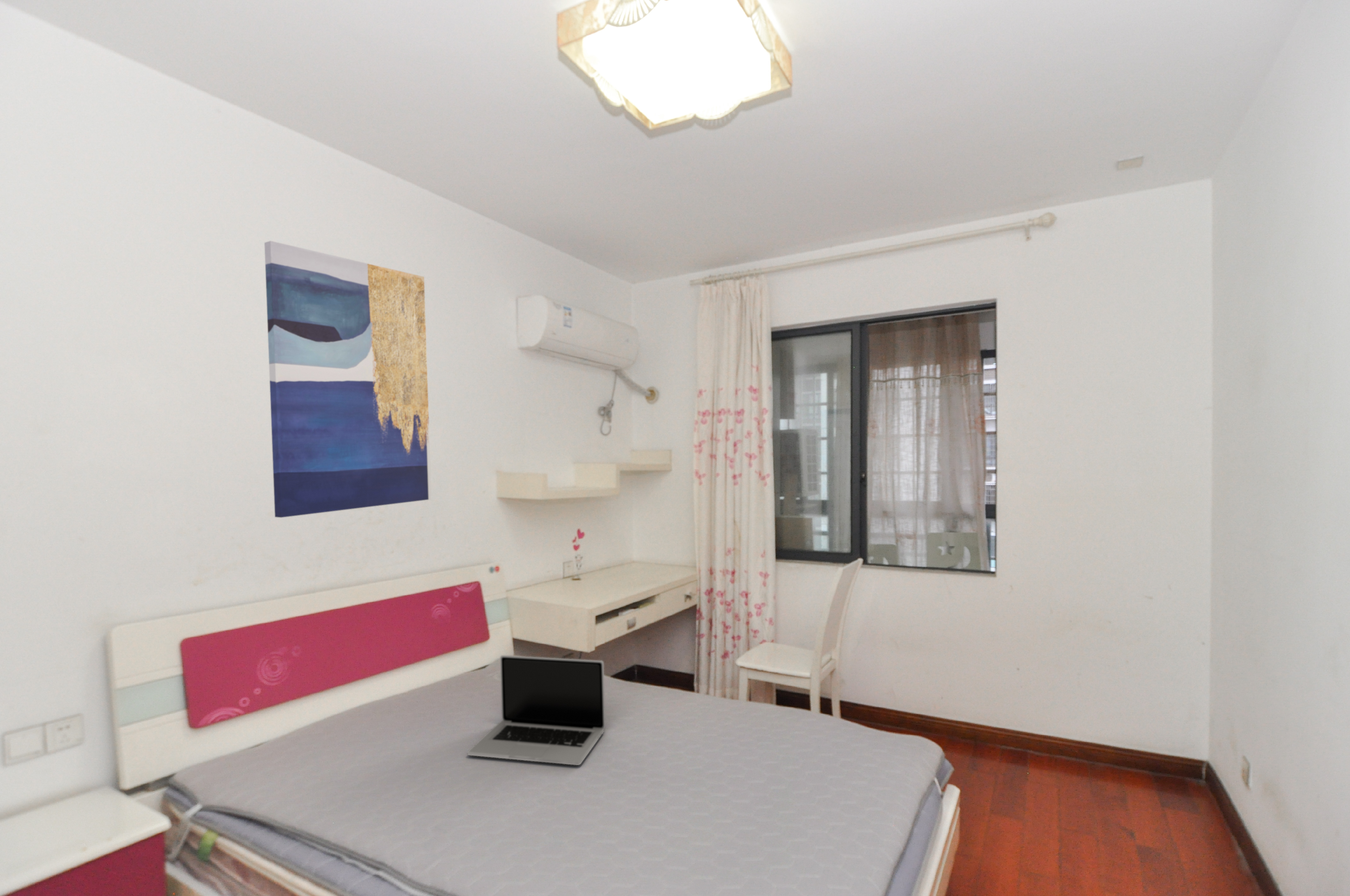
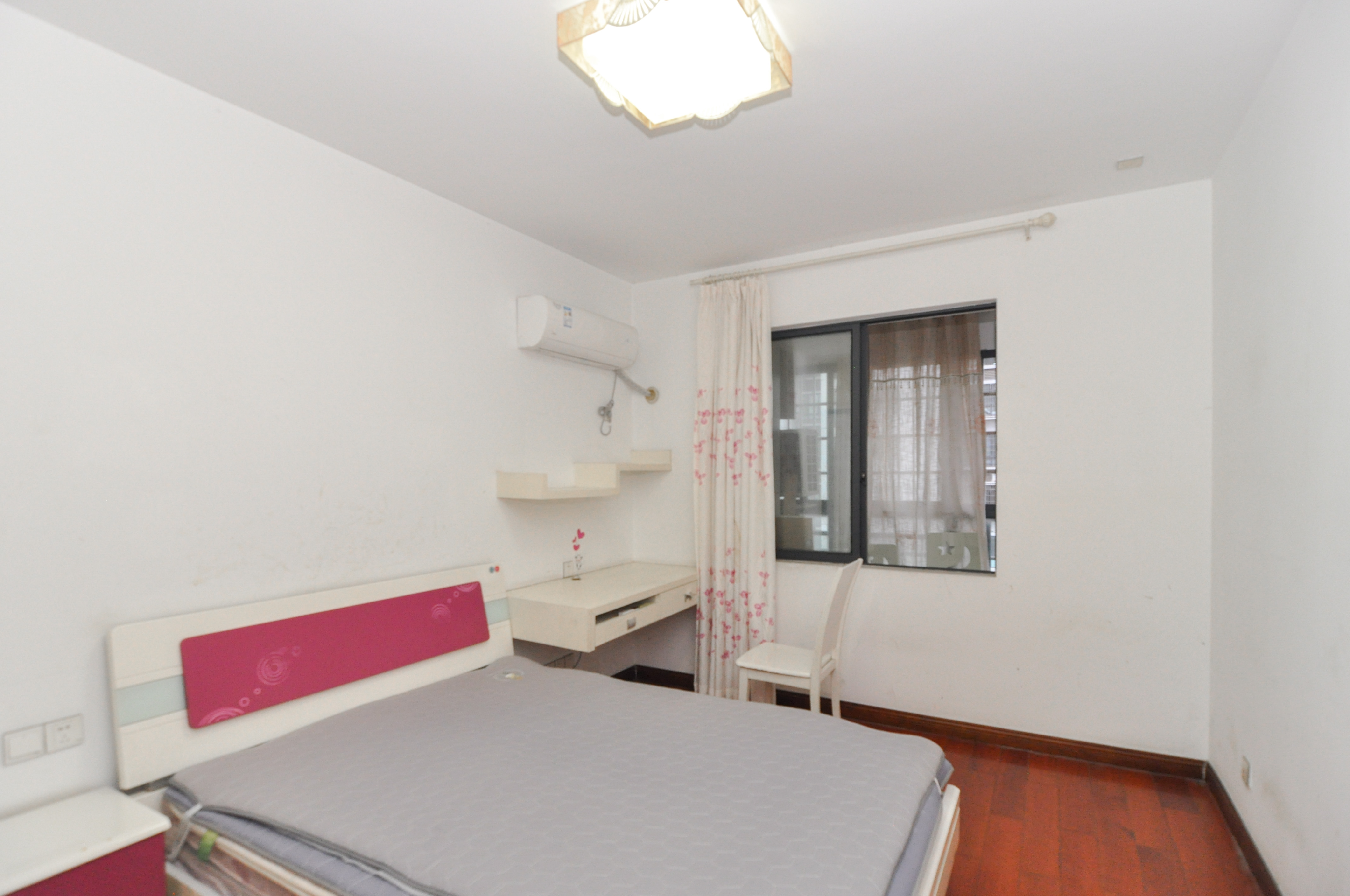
- wall art [264,240,432,518]
- laptop [467,655,606,766]
